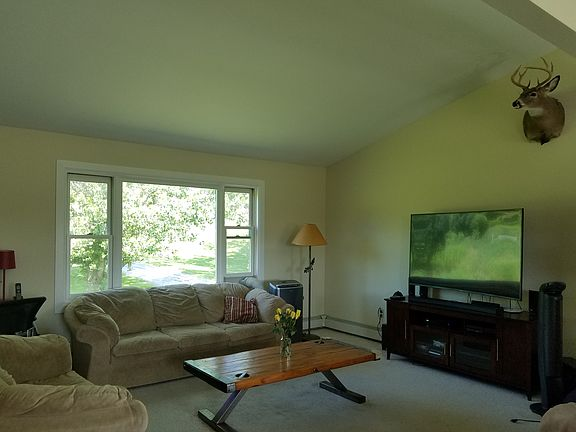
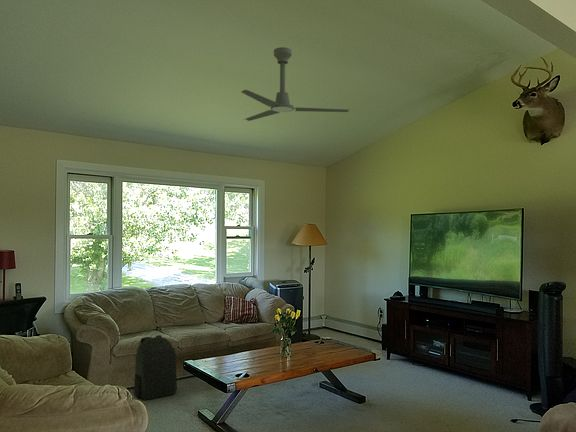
+ backpack [133,333,178,402]
+ ceiling fan [241,46,351,122]
